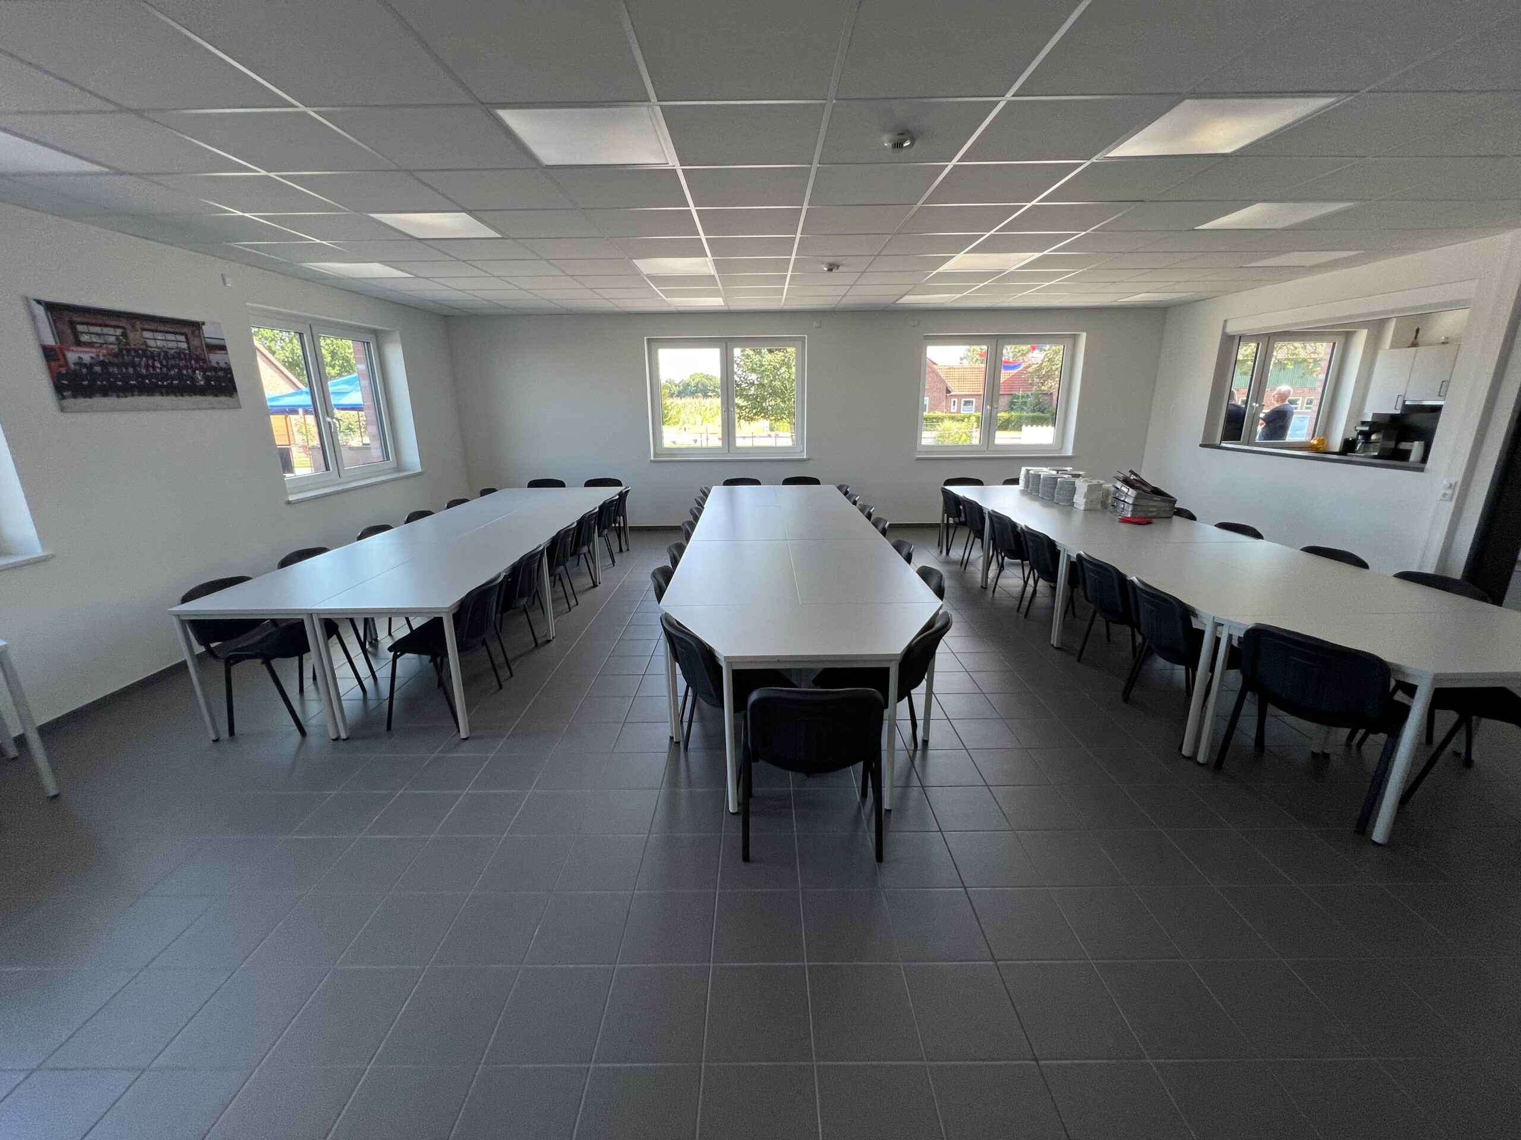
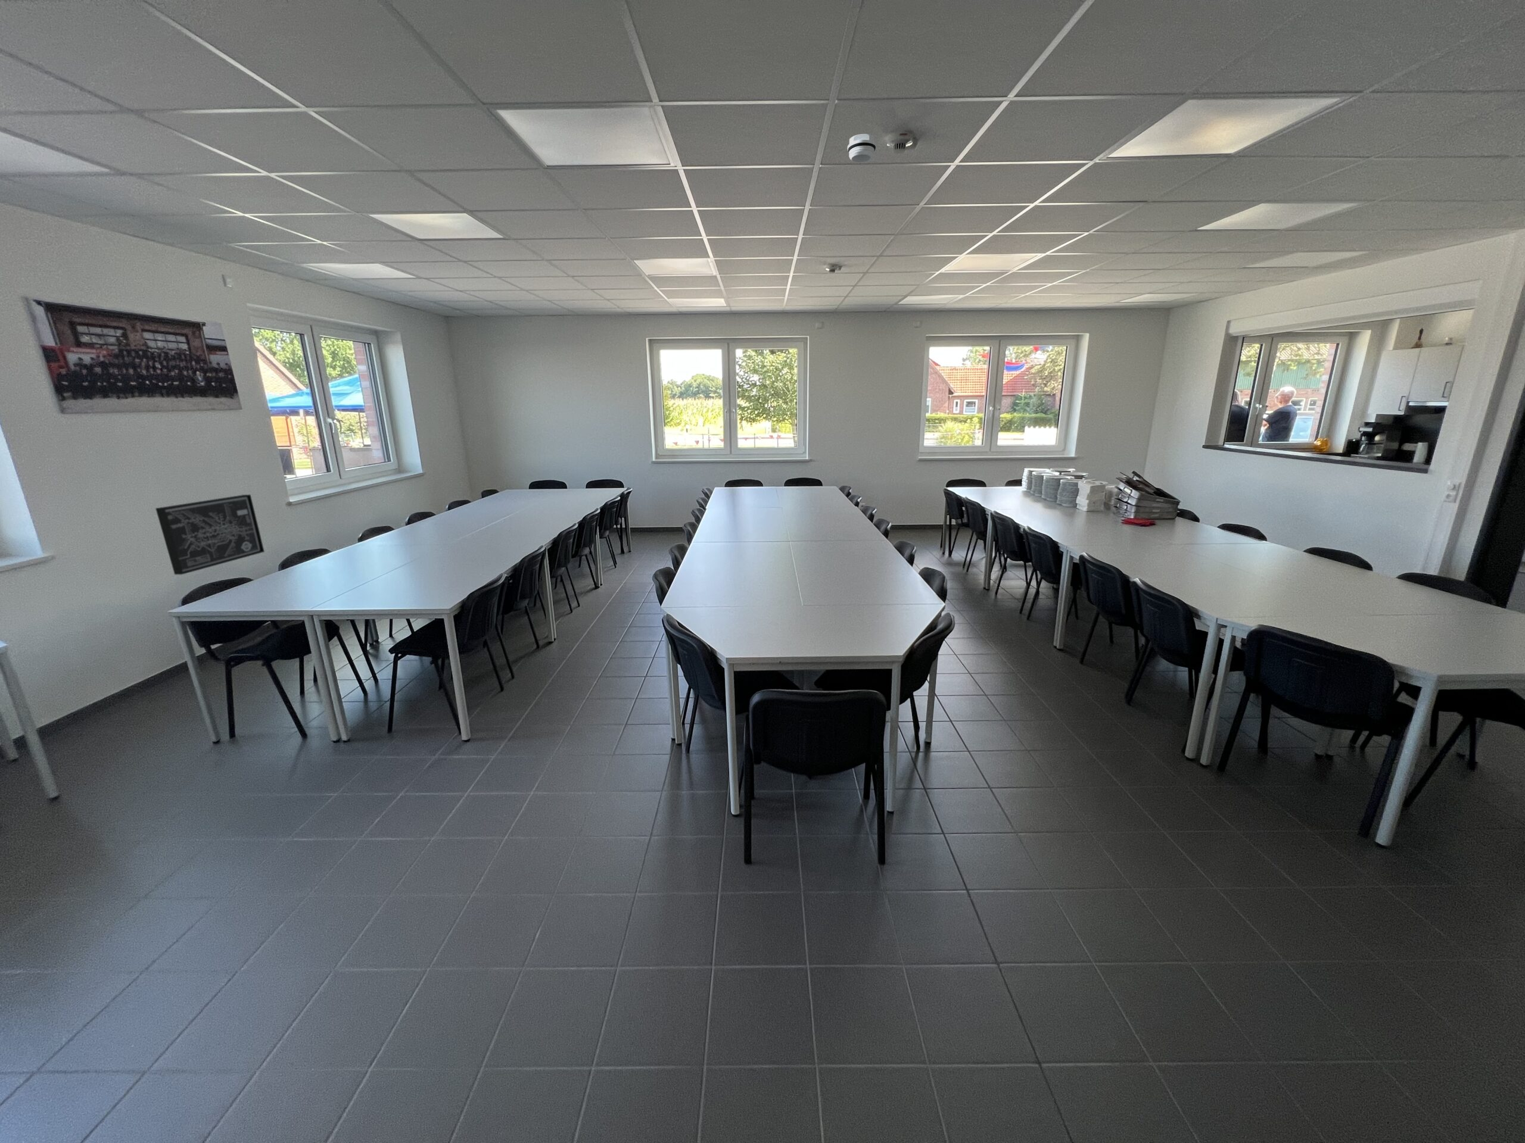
+ smoke detector [847,133,877,163]
+ wall art [155,495,265,575]
